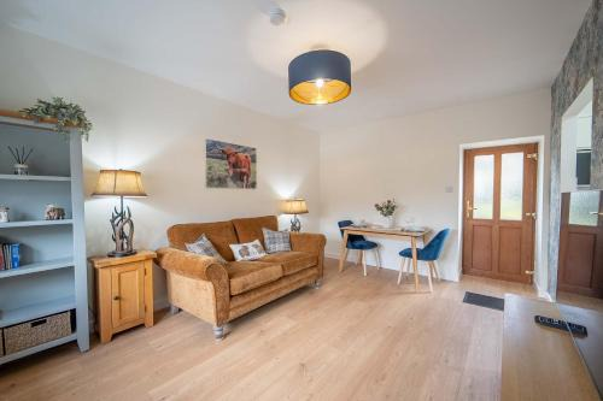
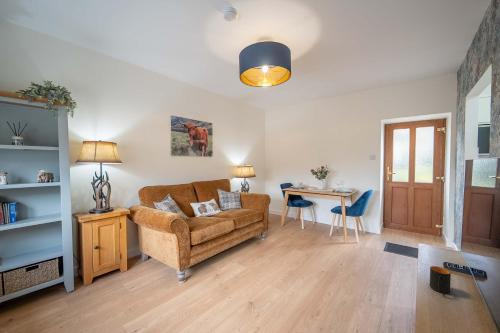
+ mug [429,265,452,294]
